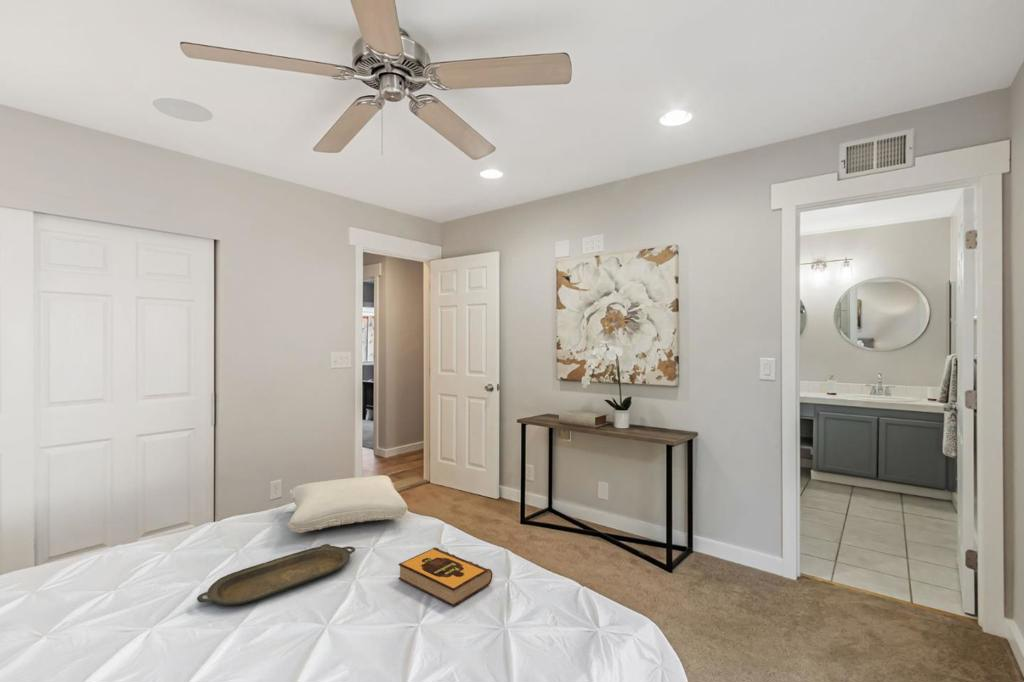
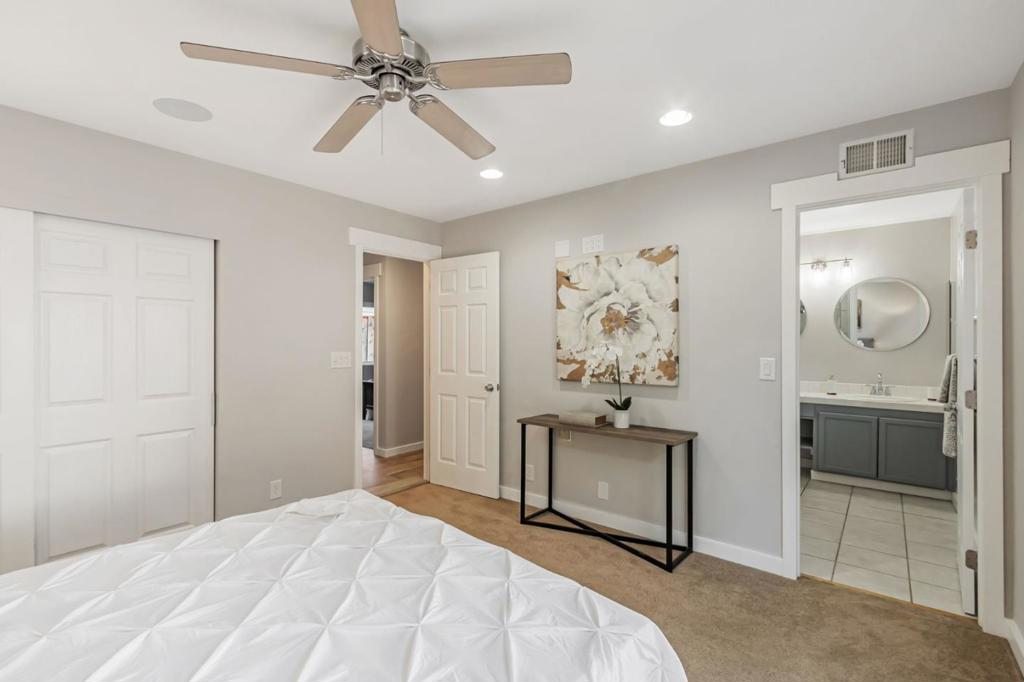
- pillow [286,474,409,534]
- serving tray [196,543,356,606]
- hardback book [398,547,494,607]
